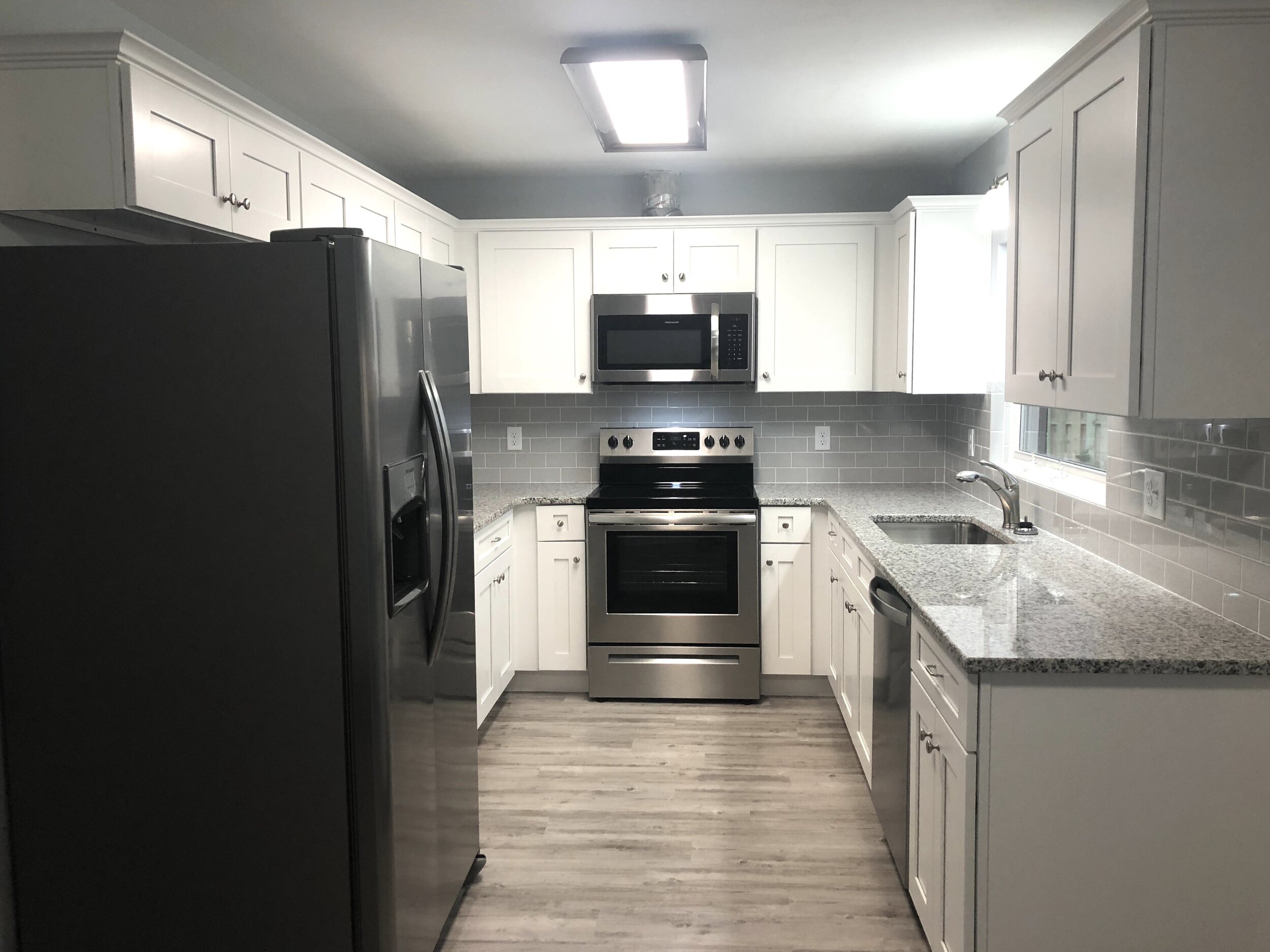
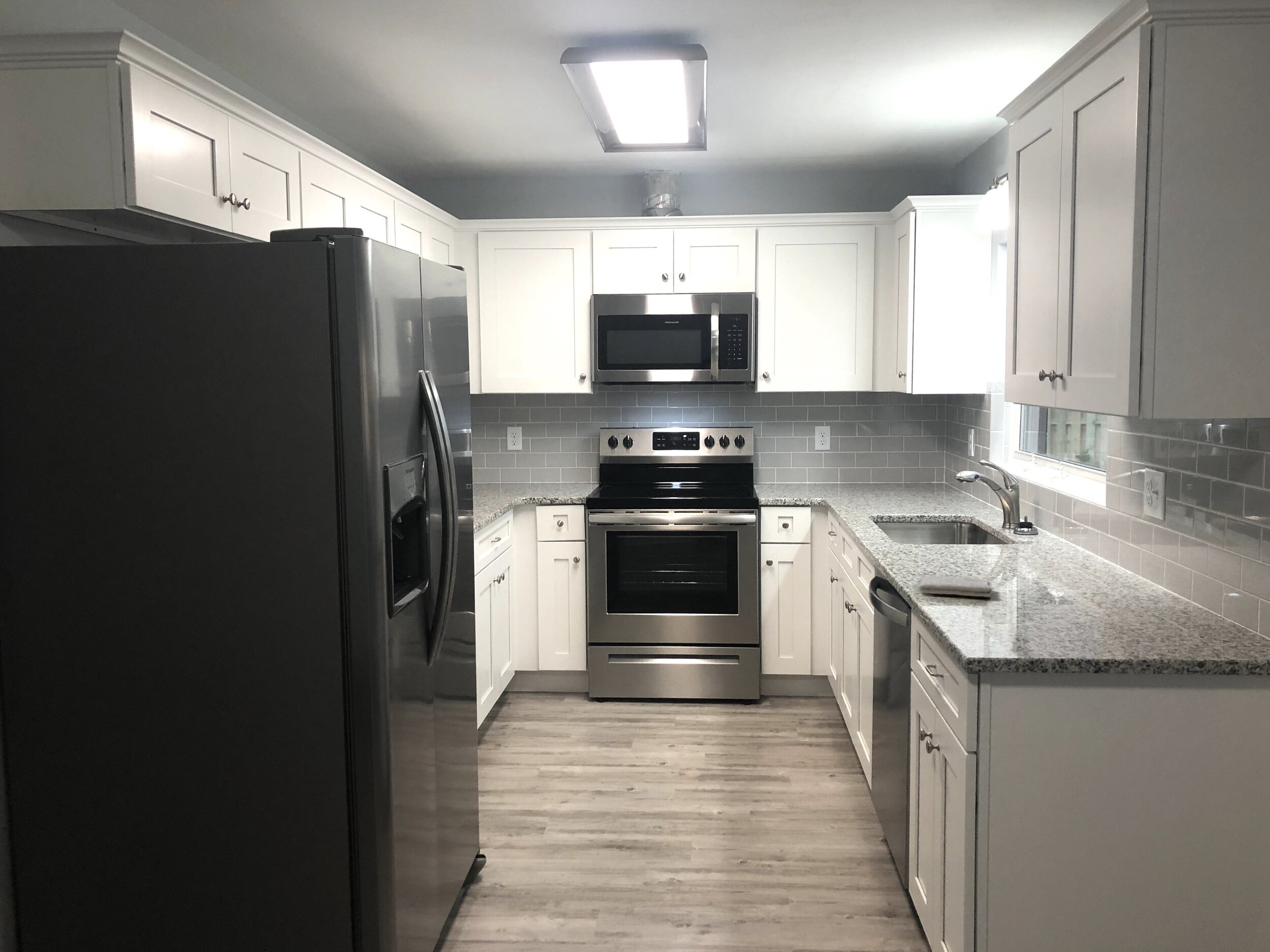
+ washcloth [918,575,994,597]
